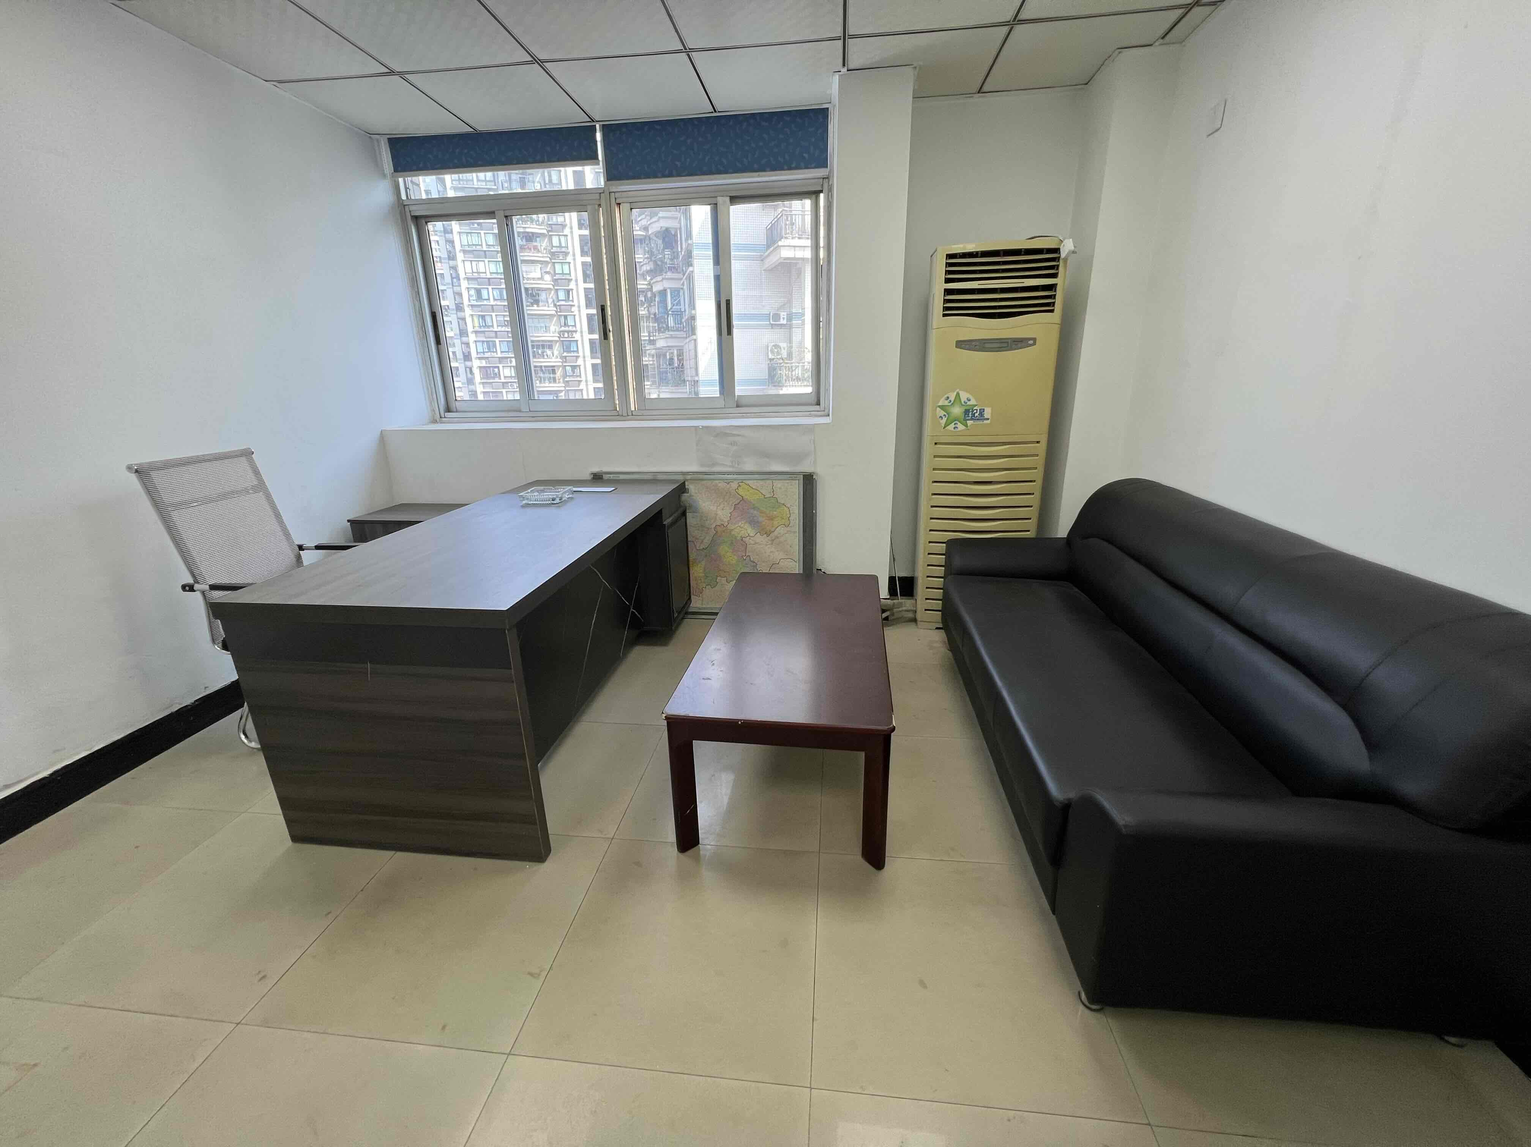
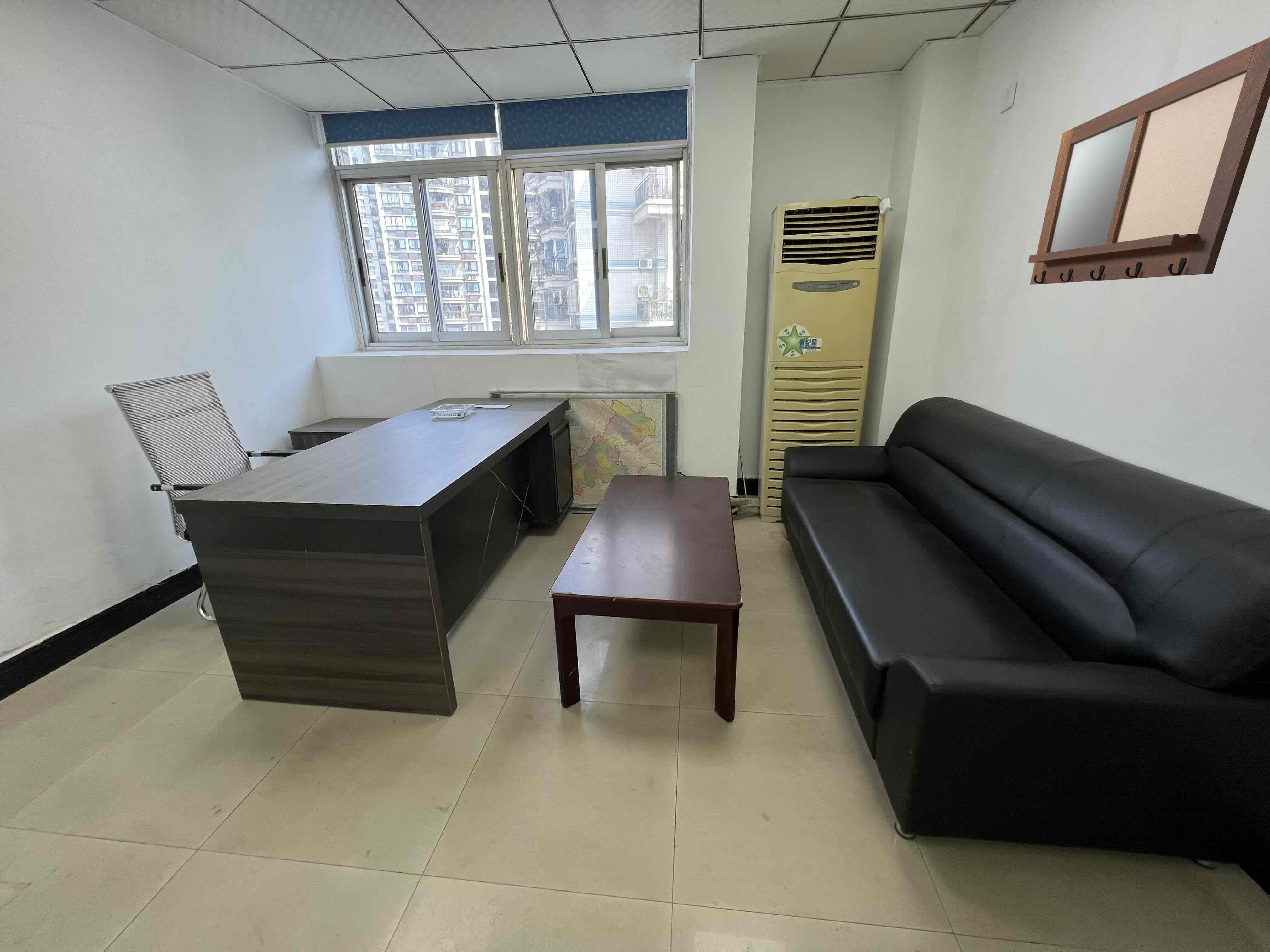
+ writing board [1028,37,1270,285]
